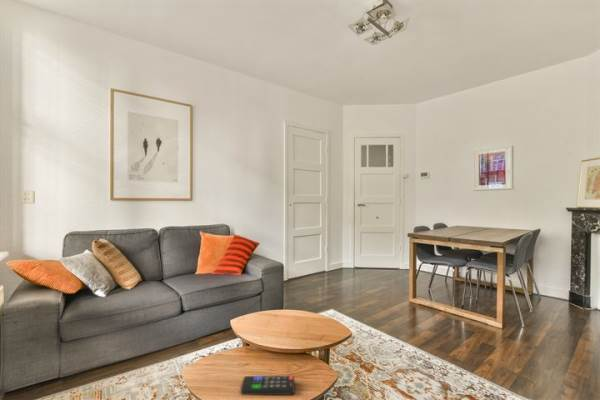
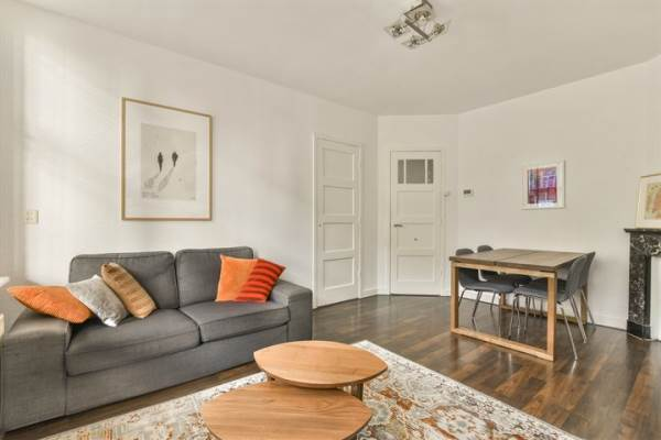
- remote control [240,375,296,396]
